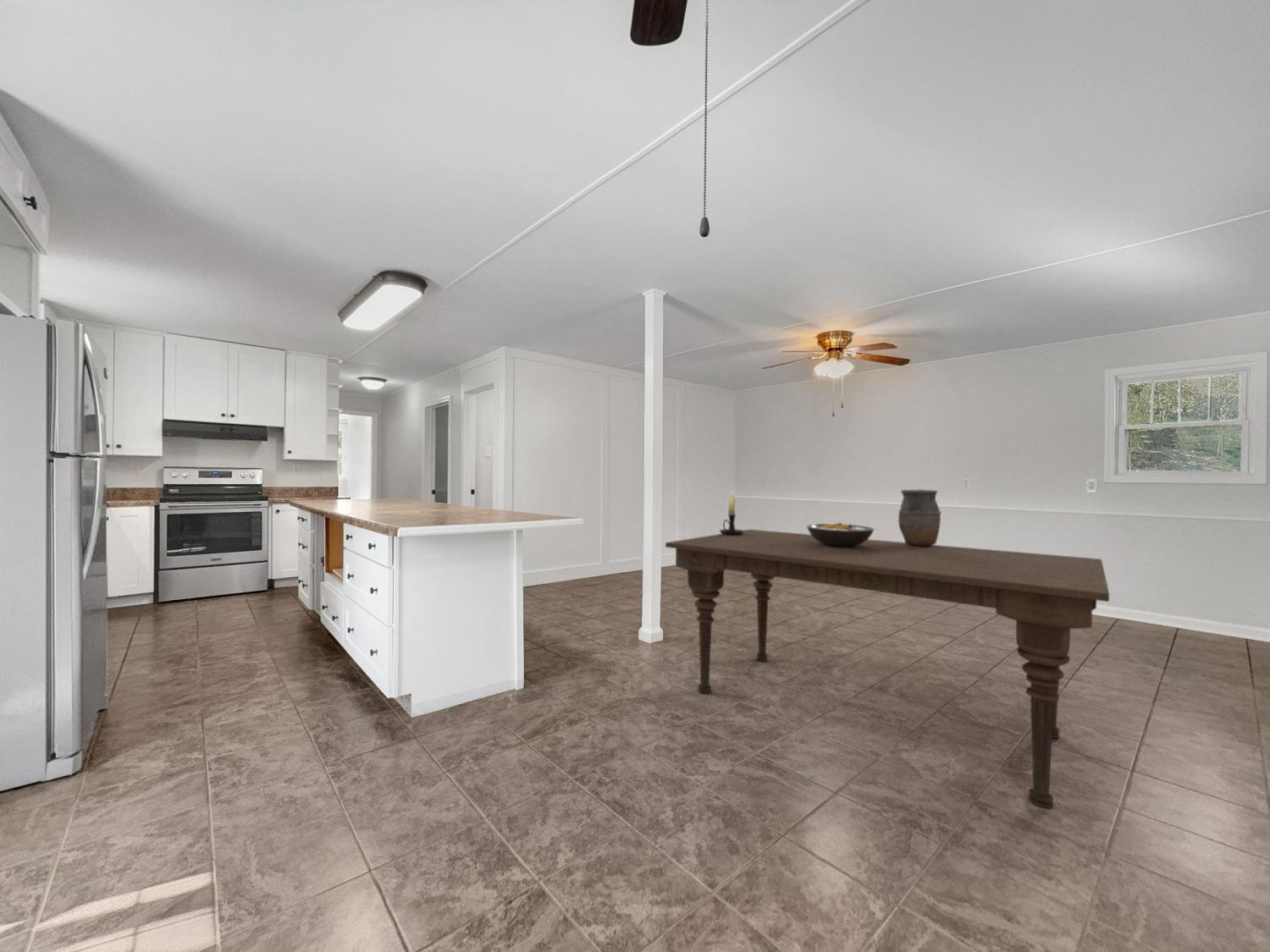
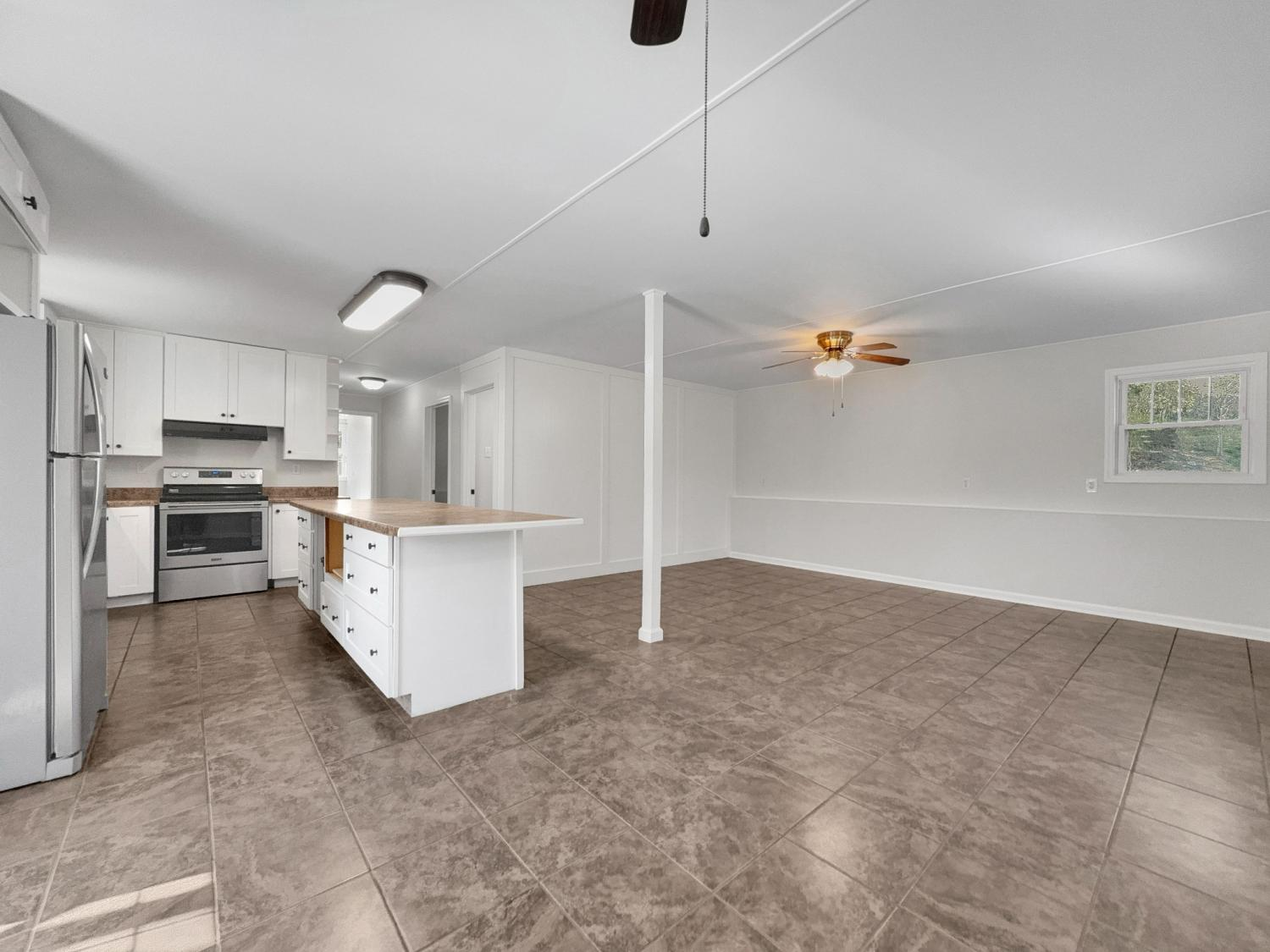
- candle holder [719,490,744,536]
- dining table [665,529,1110,809]
- vase [897,489,942,547]
- fruit bowl [806,522,875,547]
